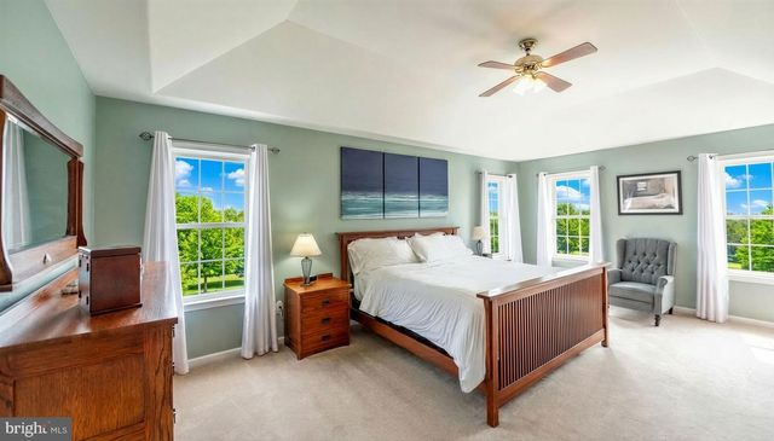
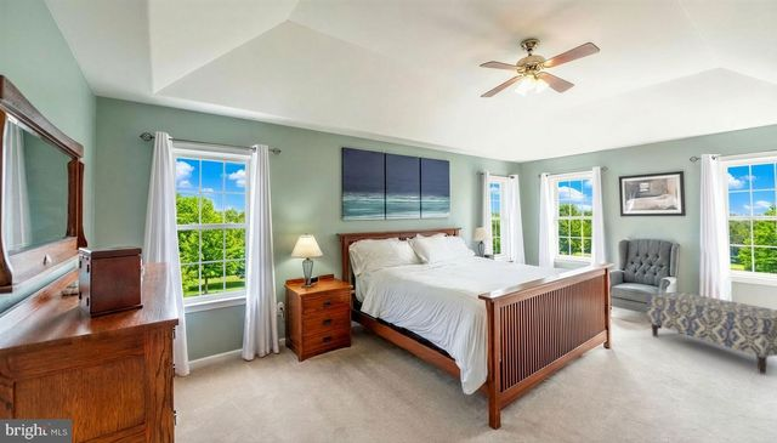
+ bench [646,291,777,375]
